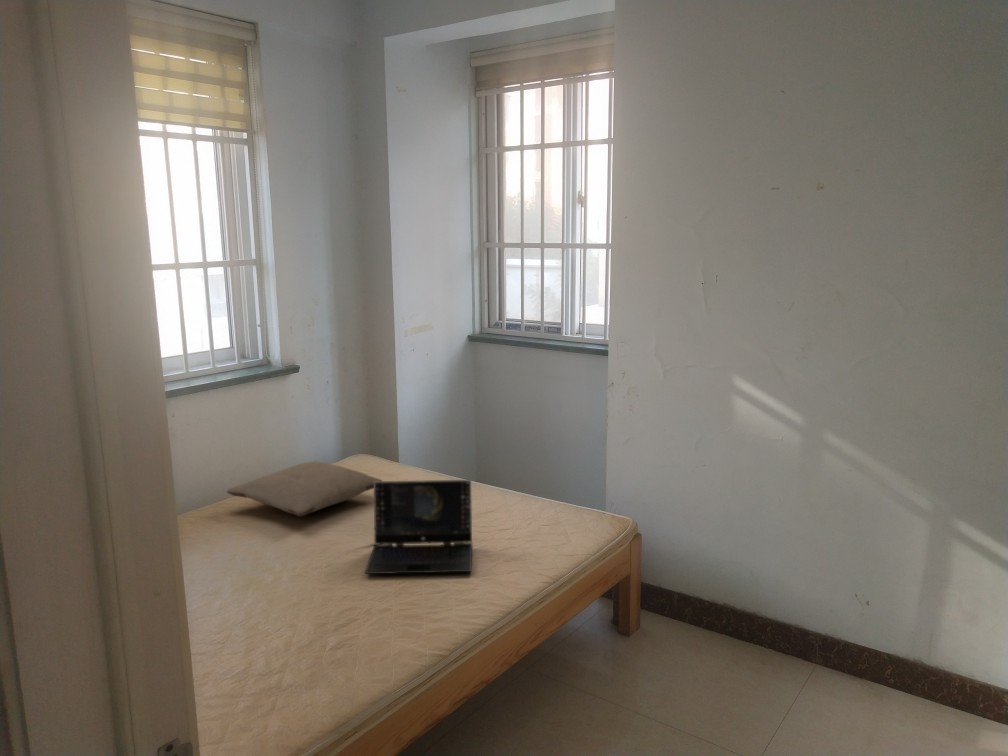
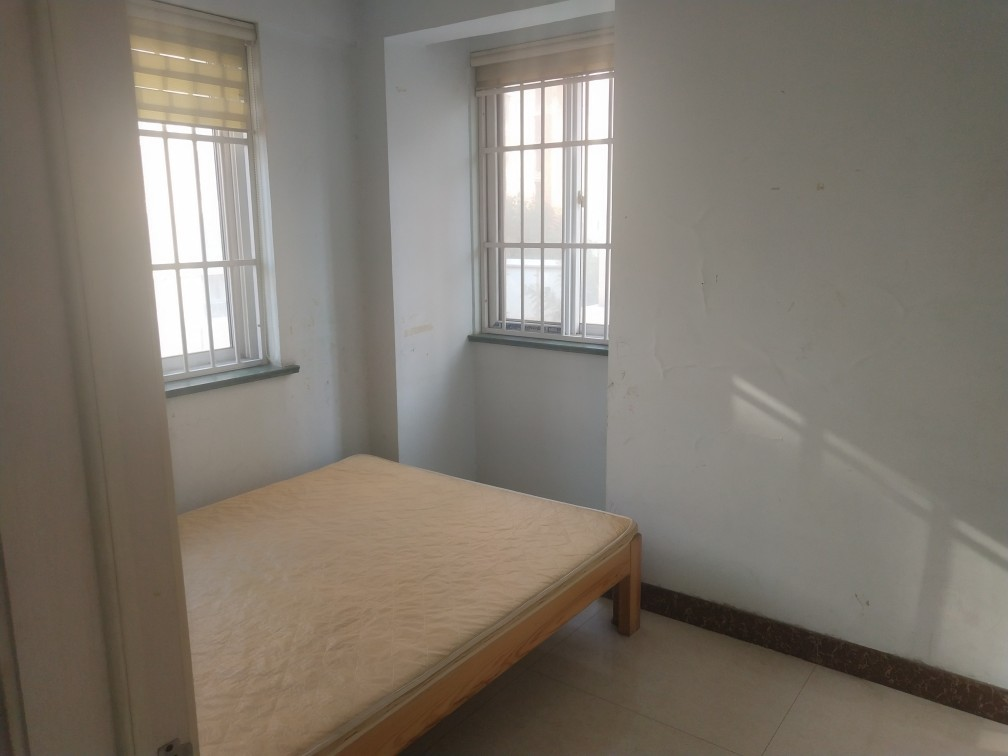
- pillow [226,461,383,517]
- laptop [364,479,473,575]
